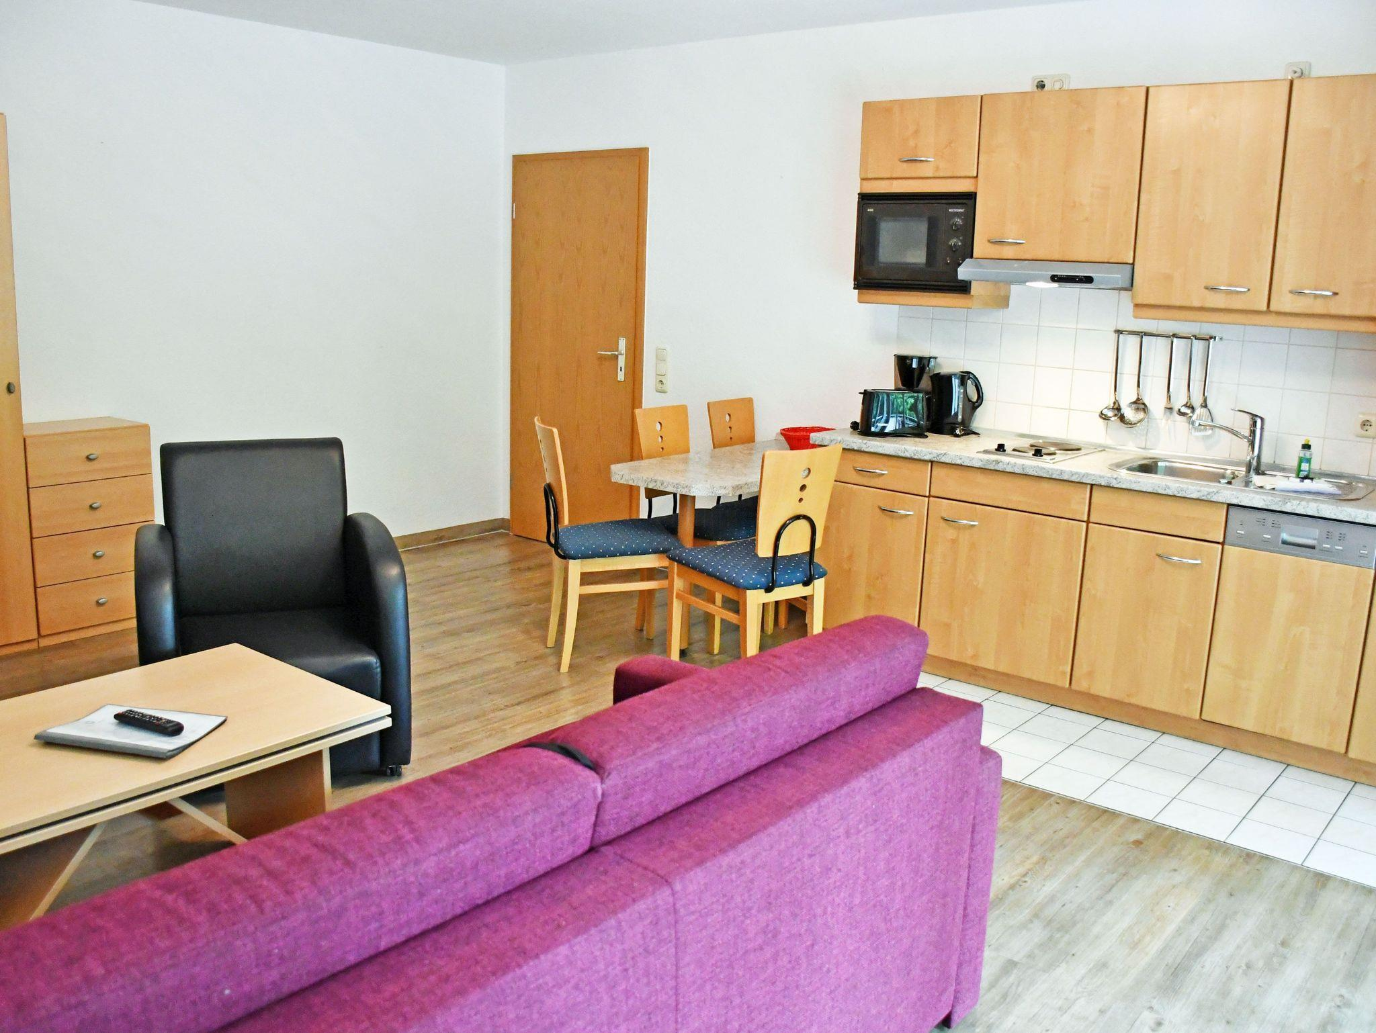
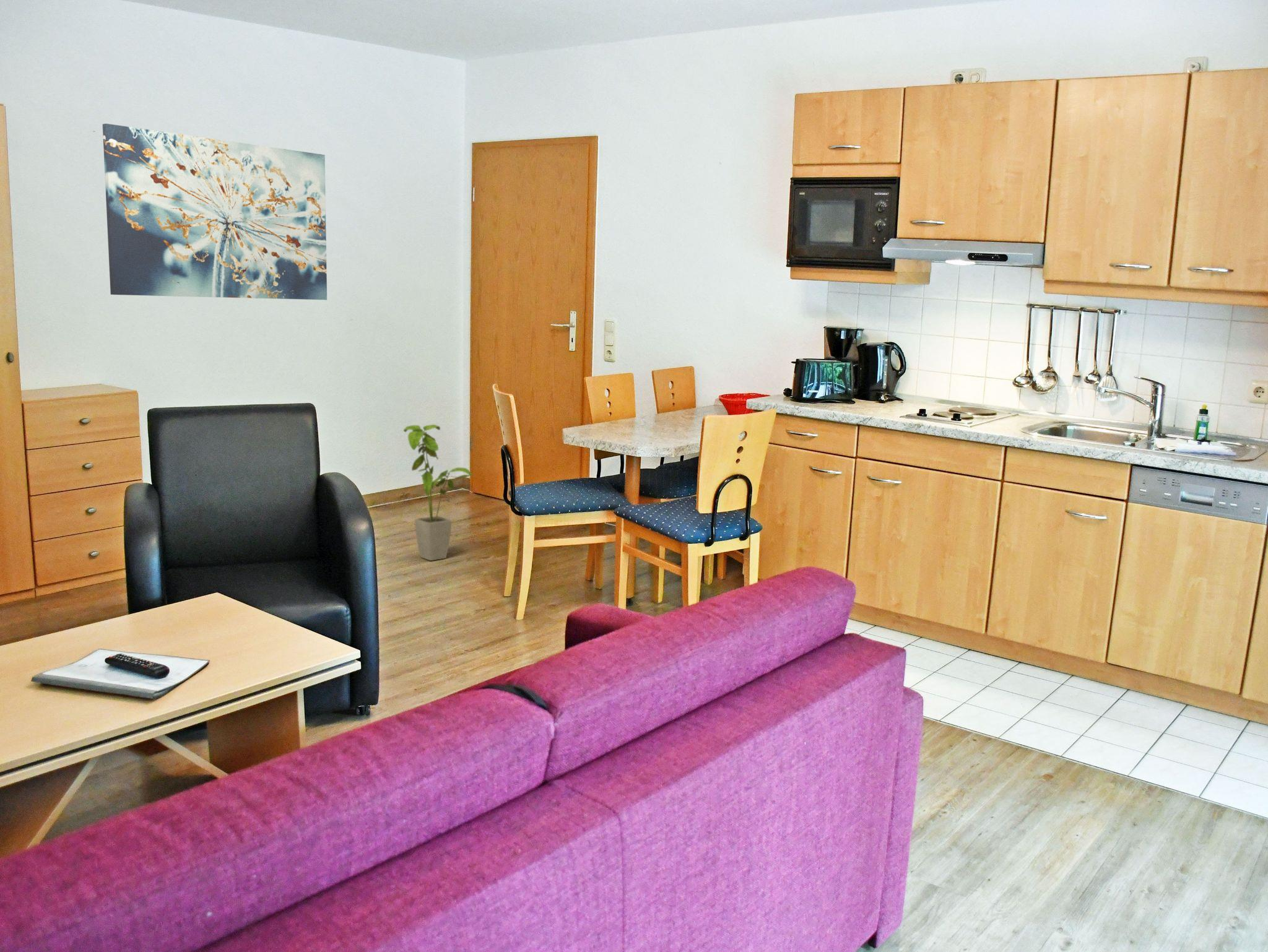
+ wall art [102,123,328,301]
+ house plant [403,424,474,561]
